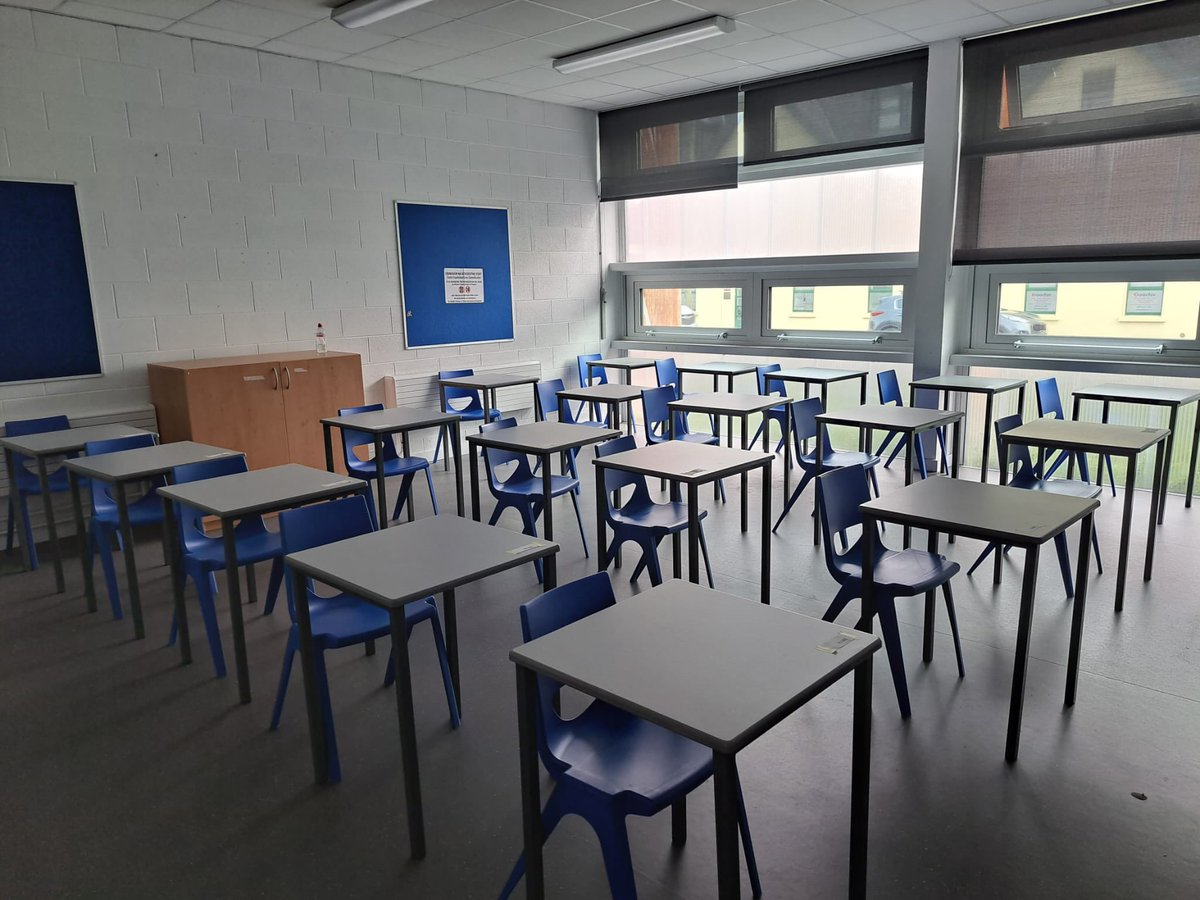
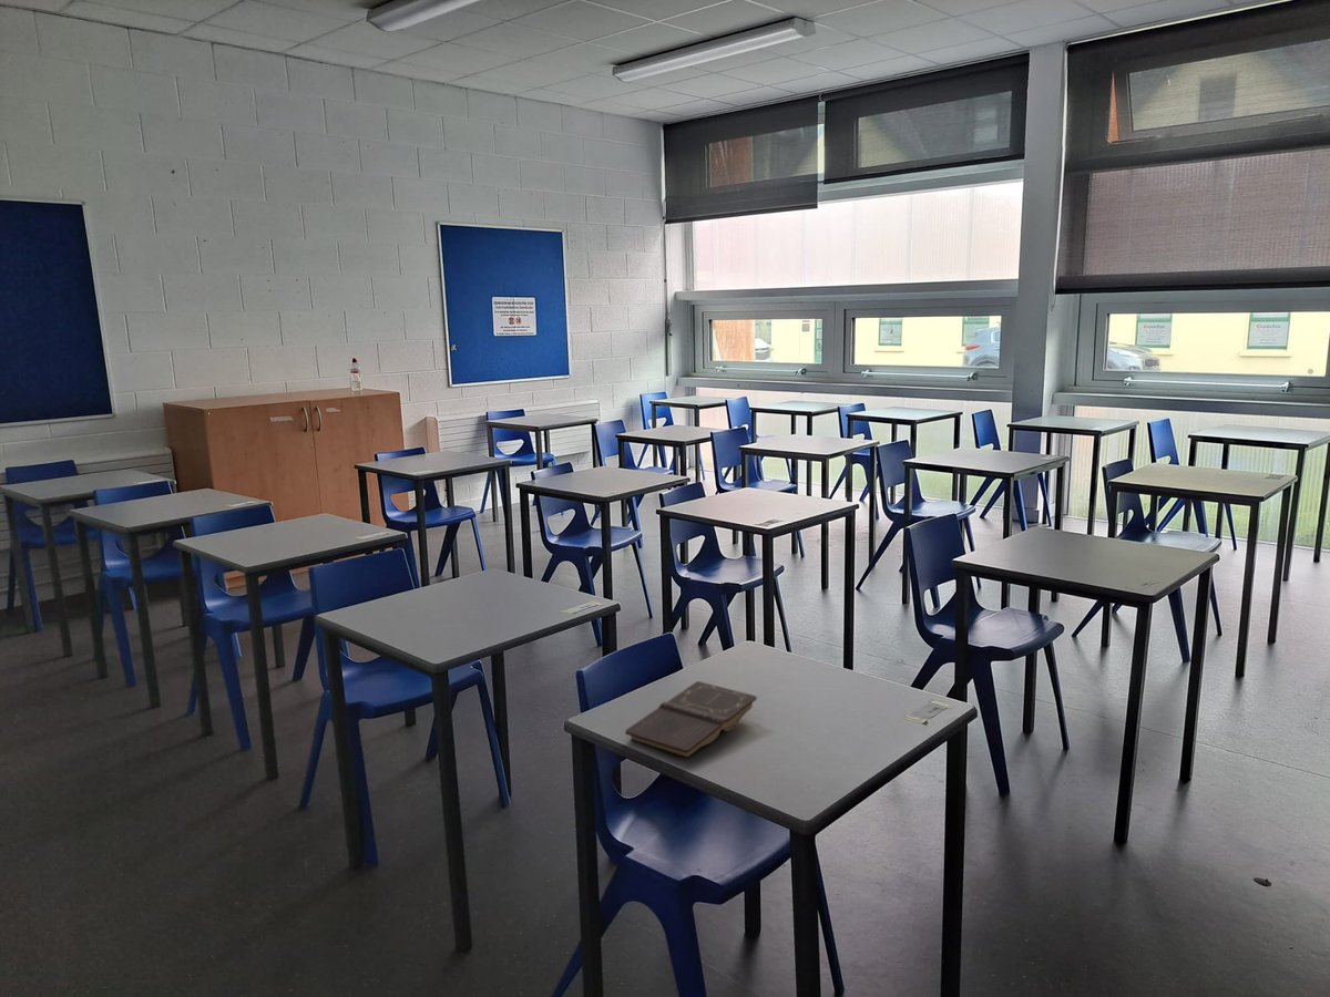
+ book [624,680,758,758]
